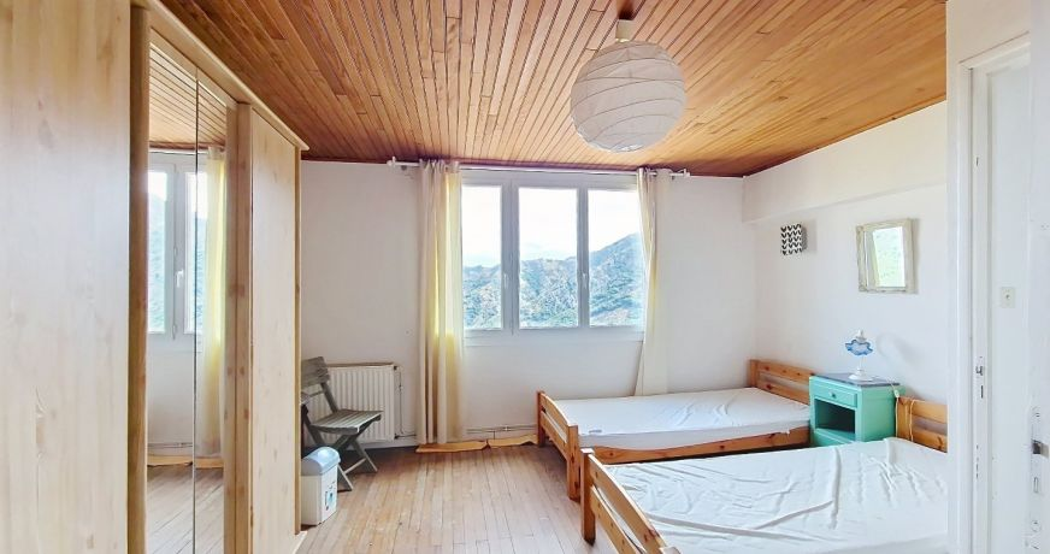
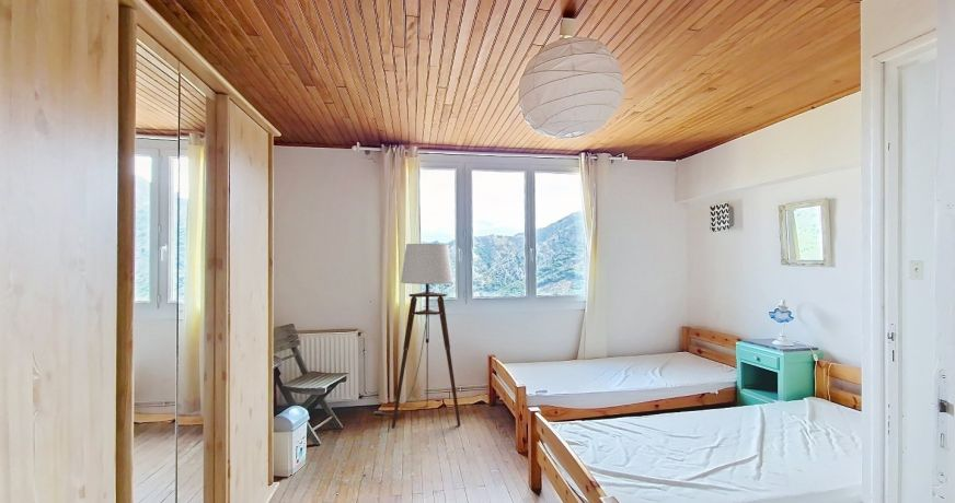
+ floor lamp [373,243,461,430]
